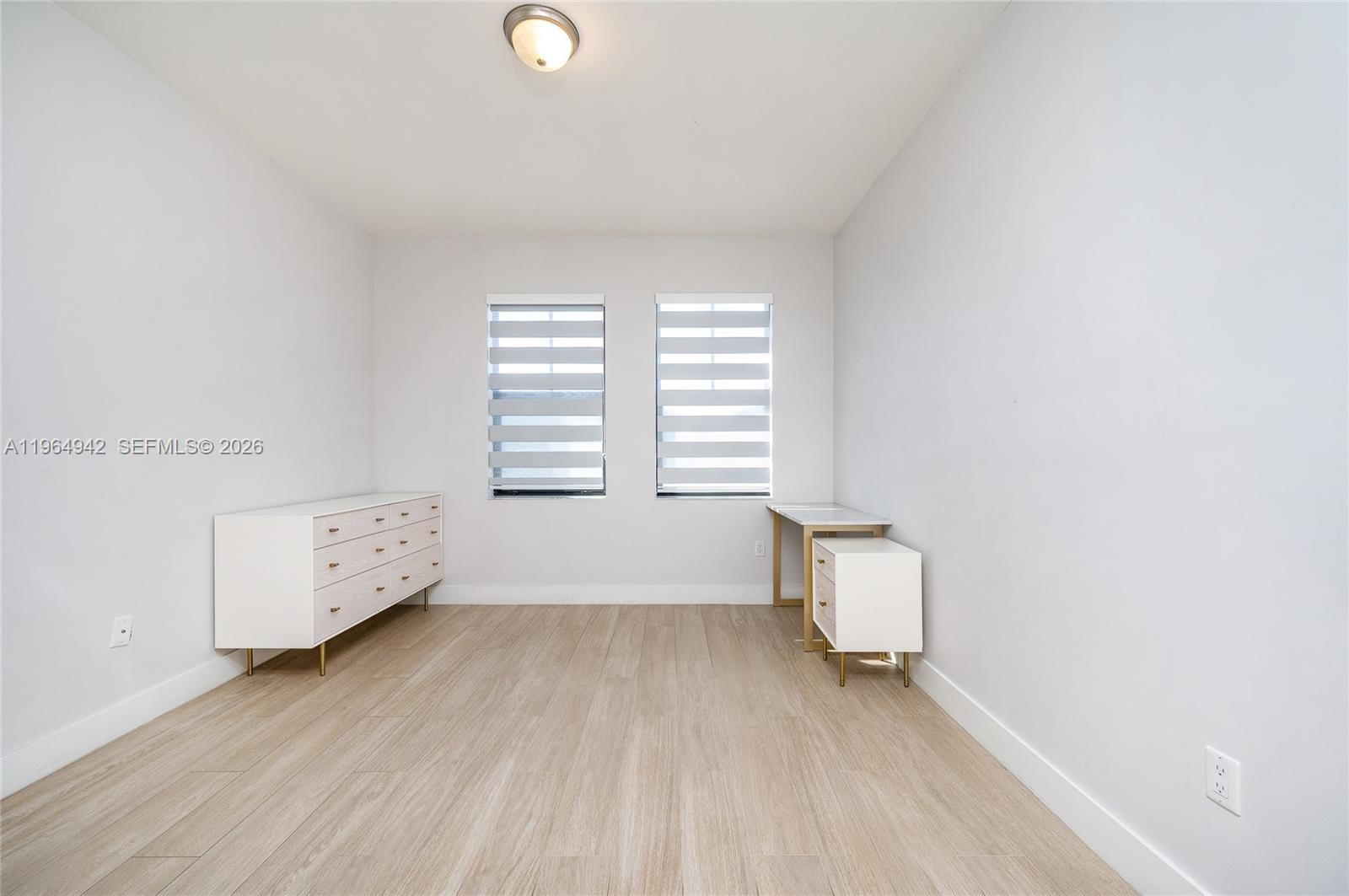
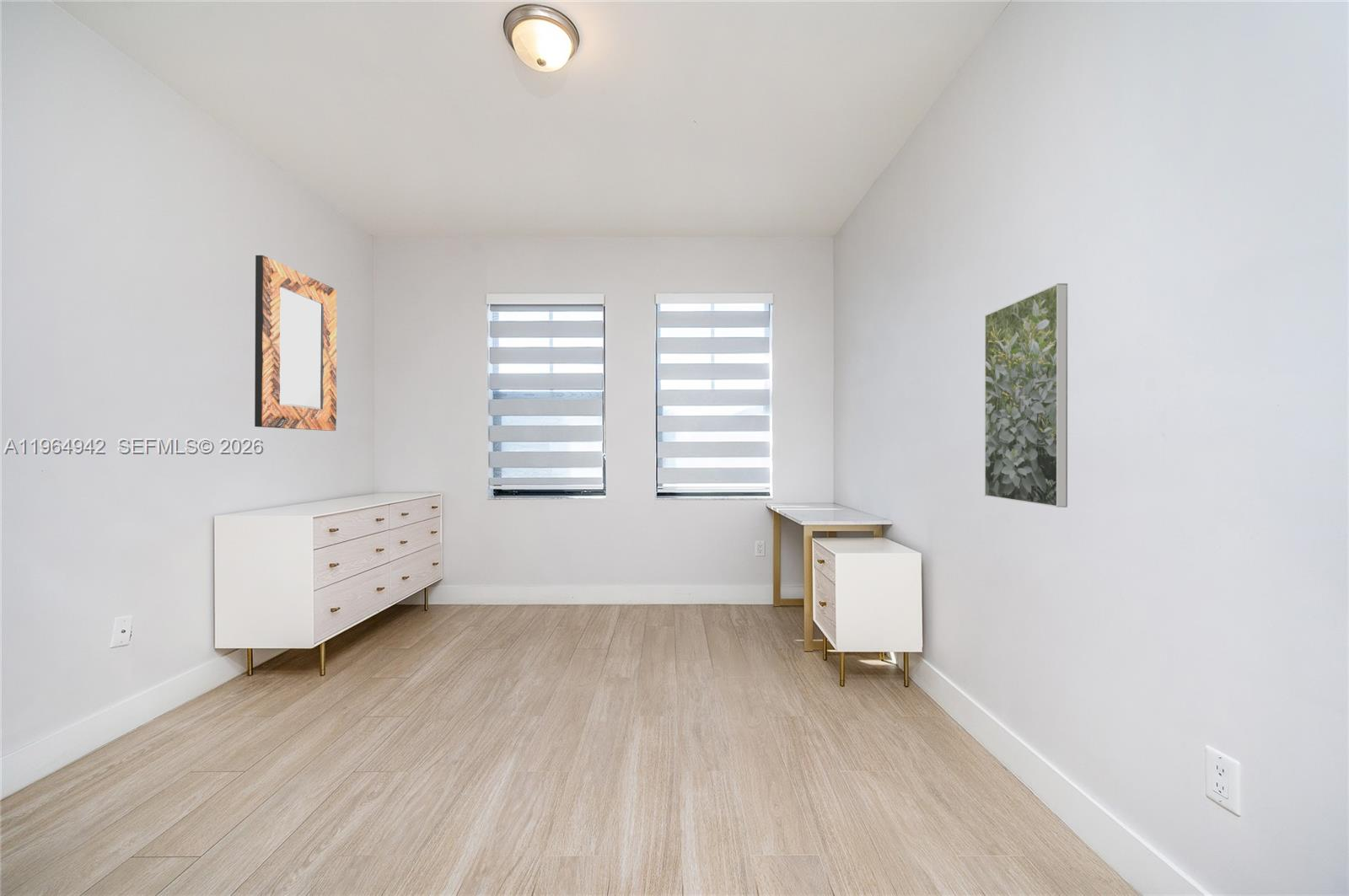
+ home mirror [254,255,337,432]
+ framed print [984,282,1068,508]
